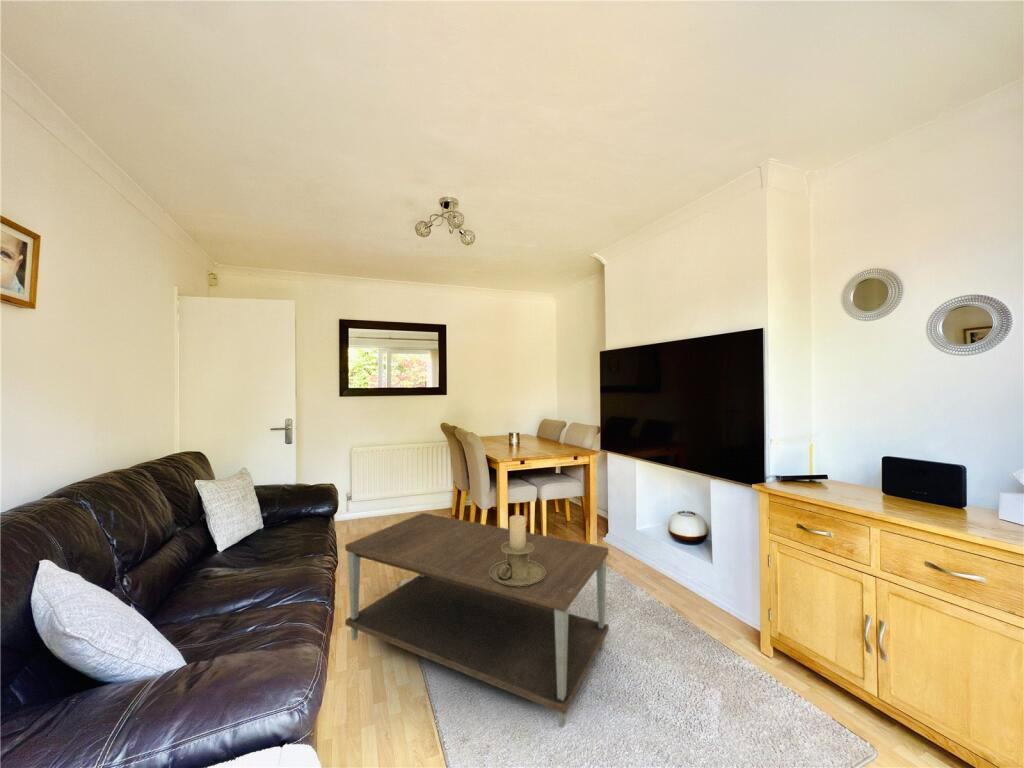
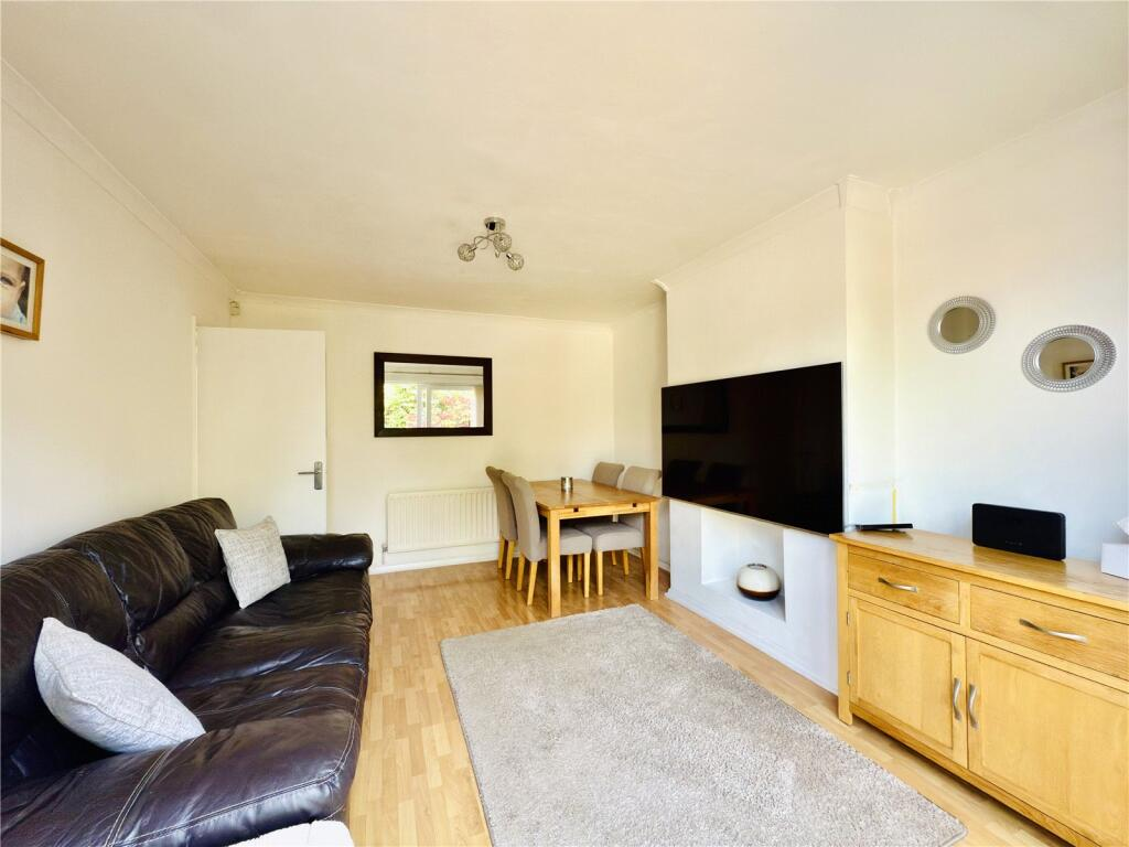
- coffee table [344,512,610,729]
- candle holder [490,514,546,586]
